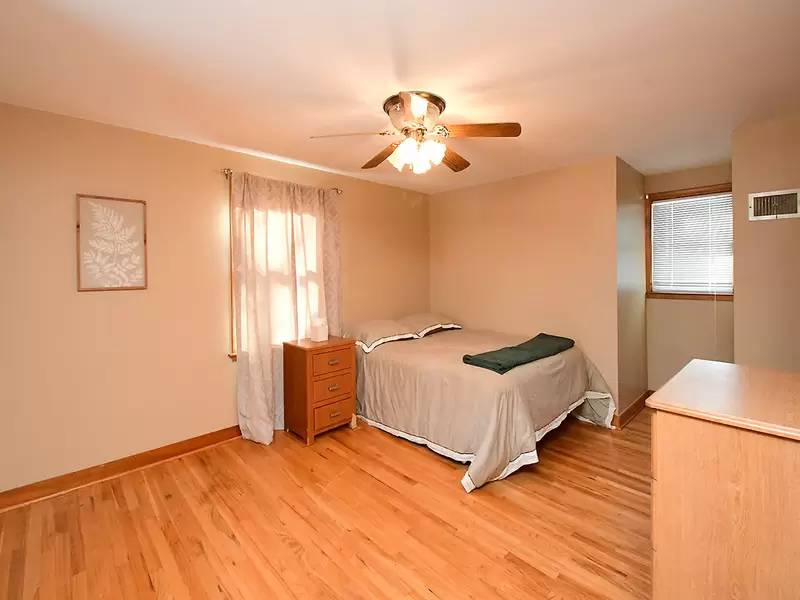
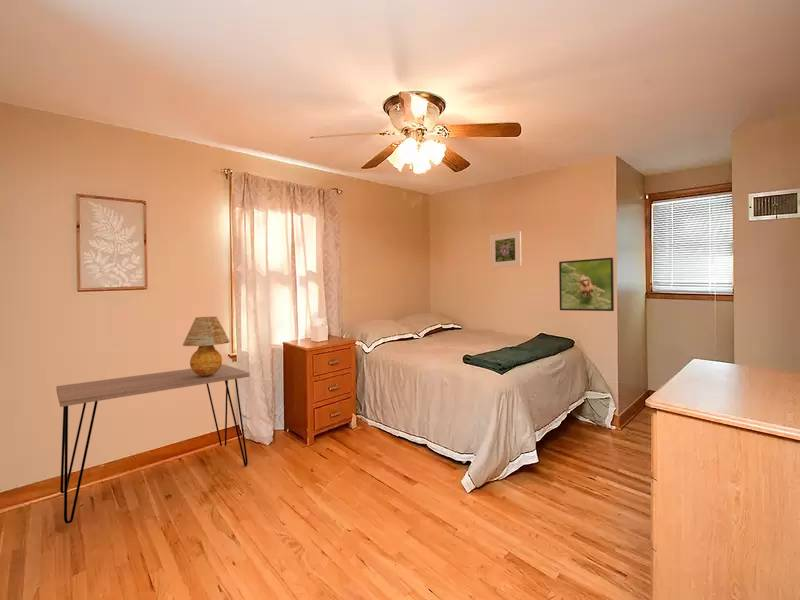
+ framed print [489,230,522,269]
+ desk [55,363,250,524]
+ table lamp [182,316,231,376]
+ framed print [558,257,615,312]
